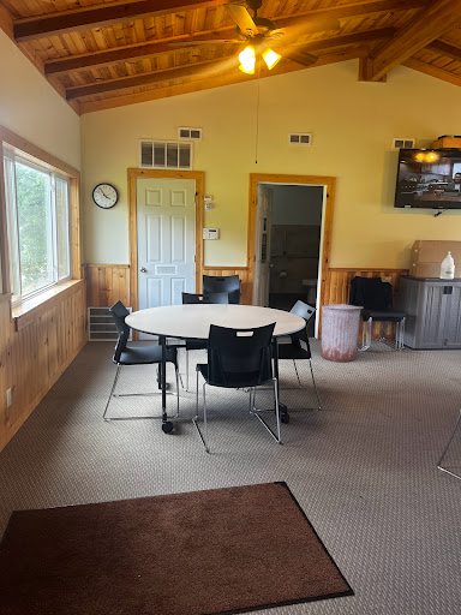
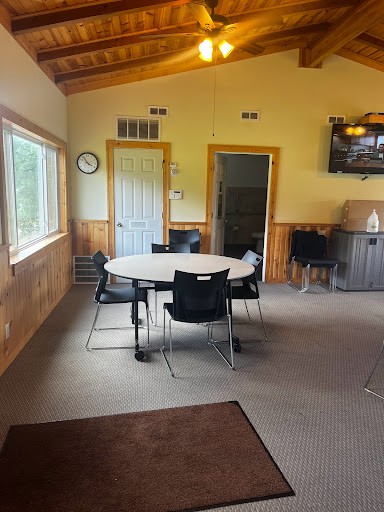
- trash can [321,303,365,363]
